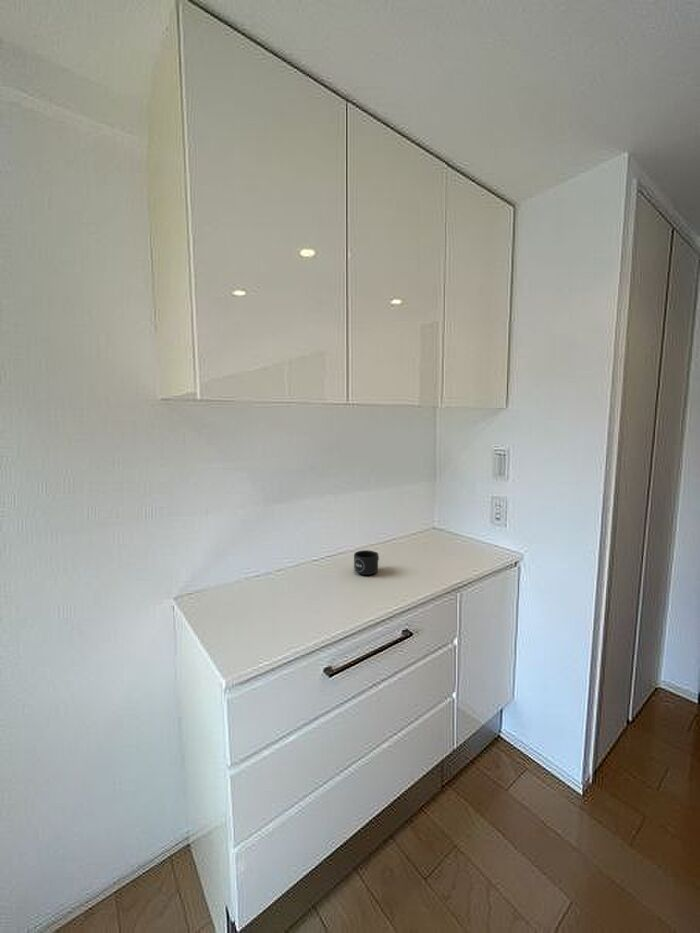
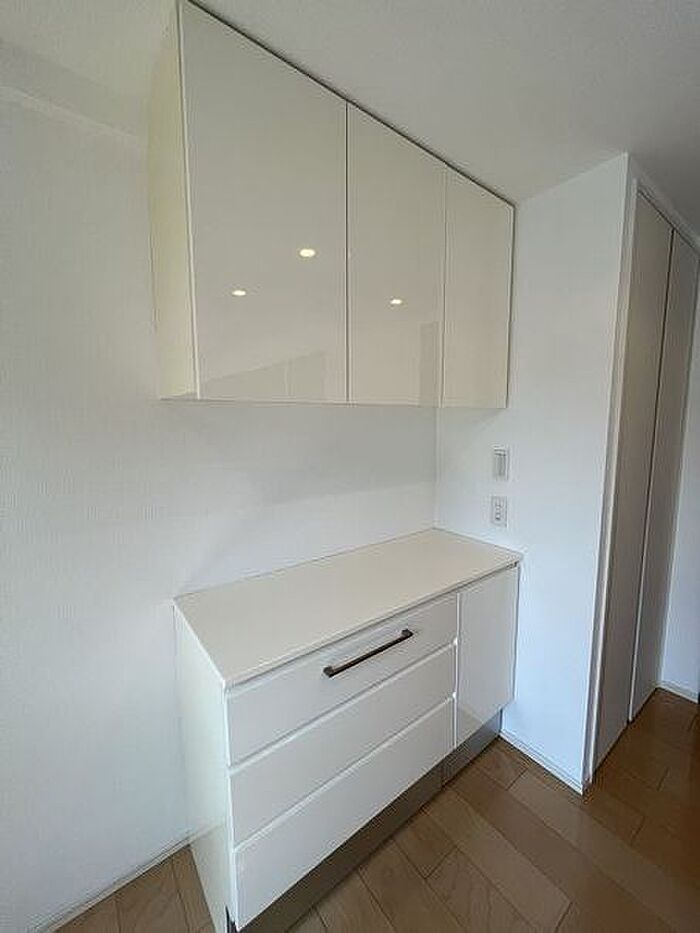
- mug [353,549,380,576]
